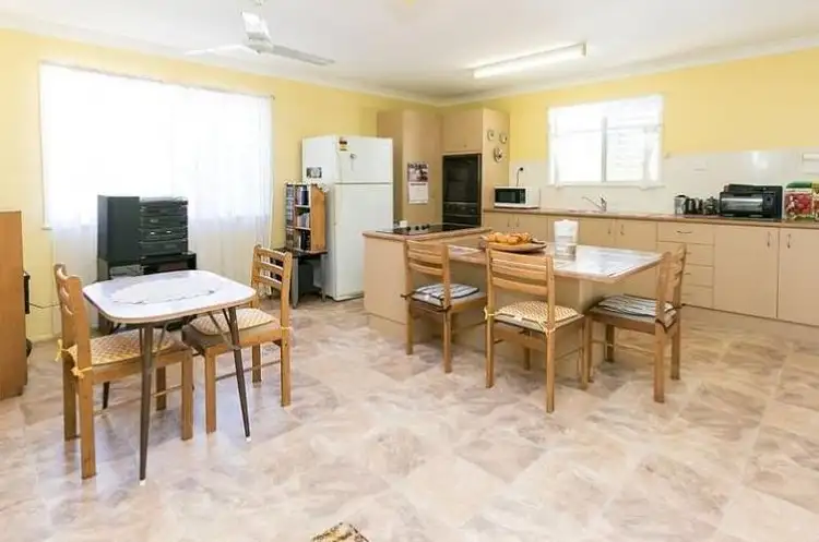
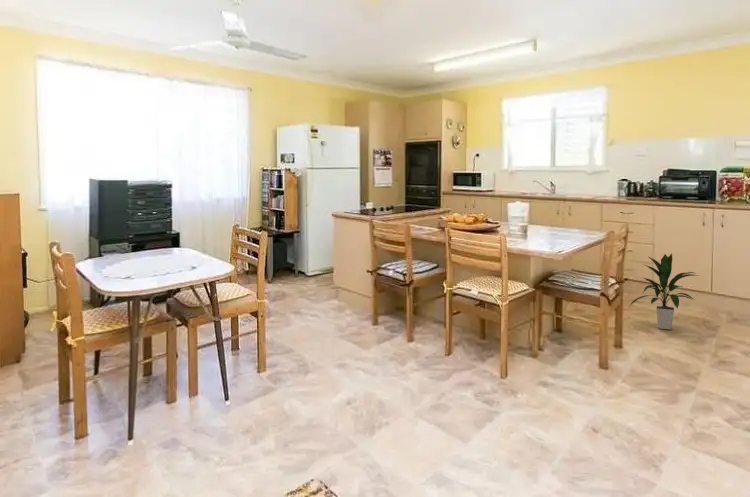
+ indoor plant [628,252,699,330]
